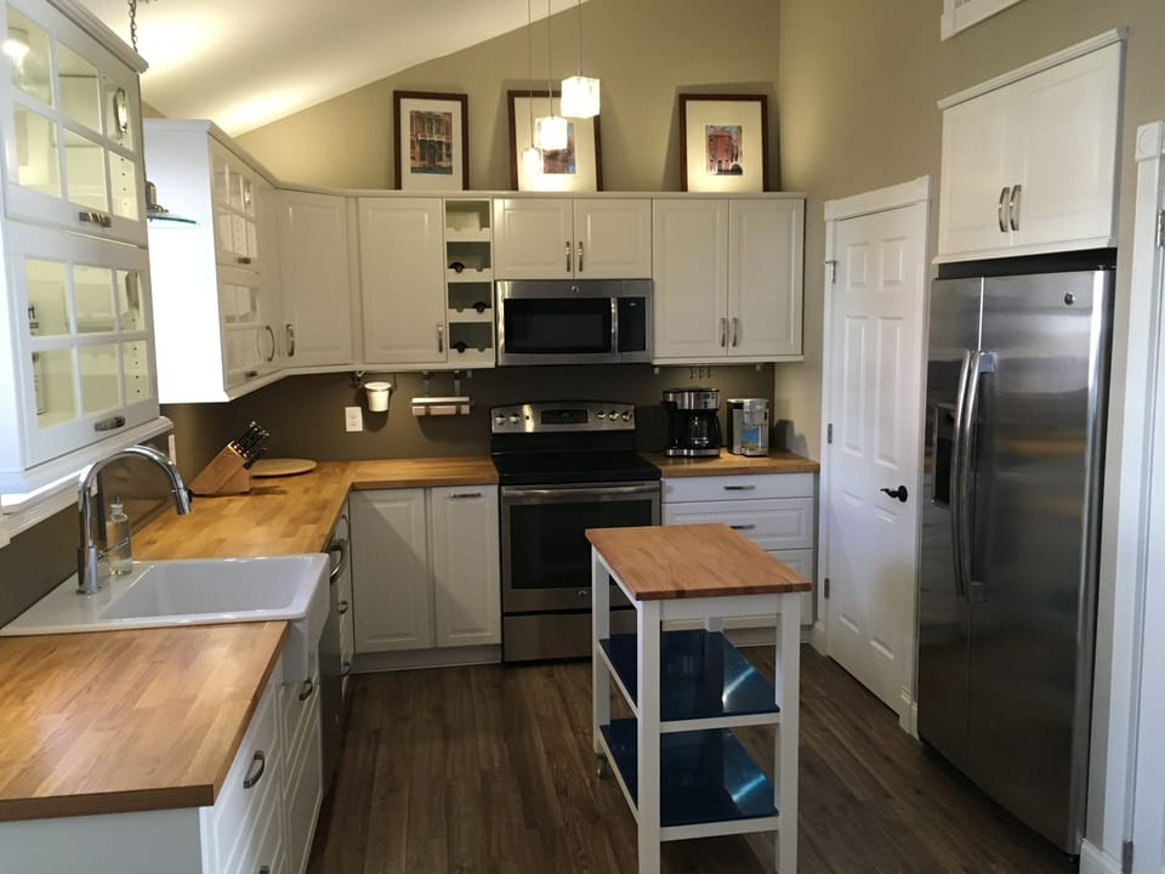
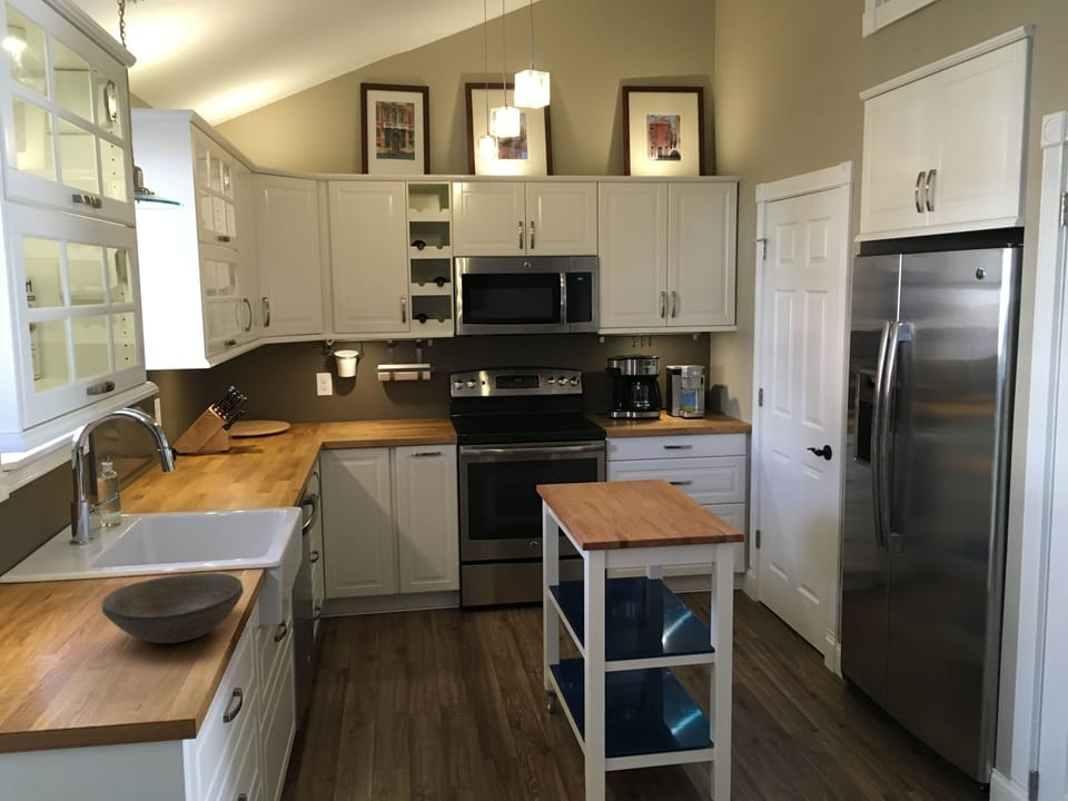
+ bowl [101,572,245,644]
